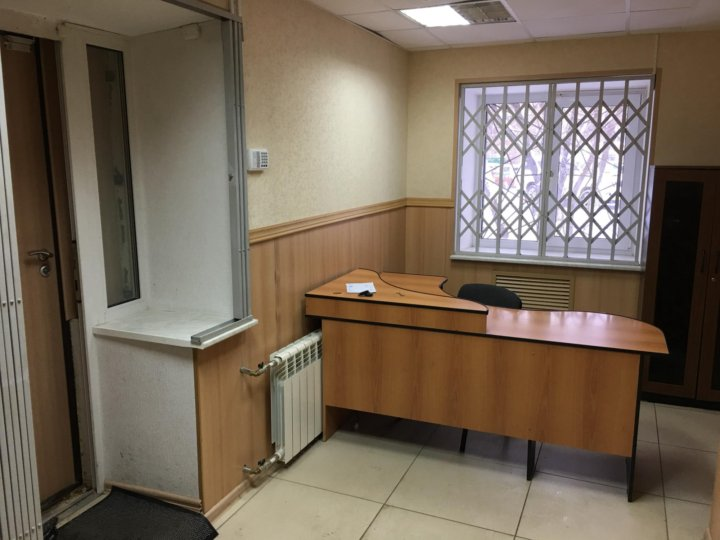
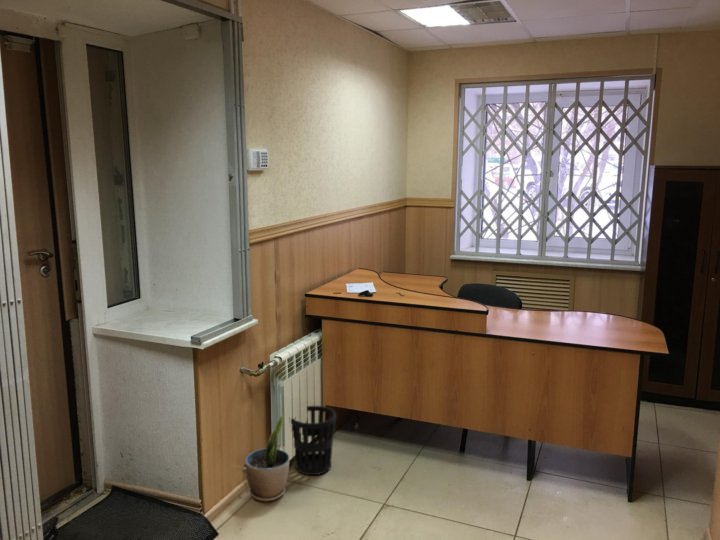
+ potted plant [244,413,290,503]
+ wastebasket [290,405,337,476]
